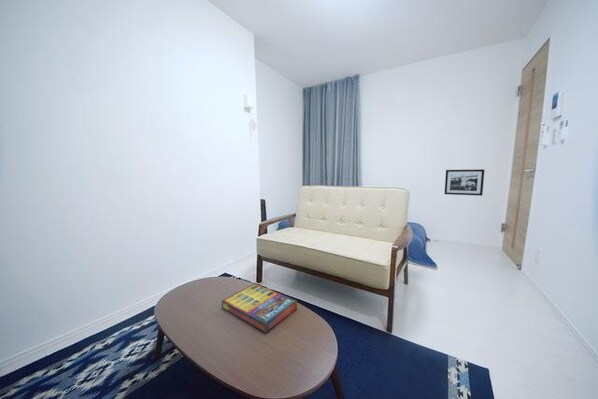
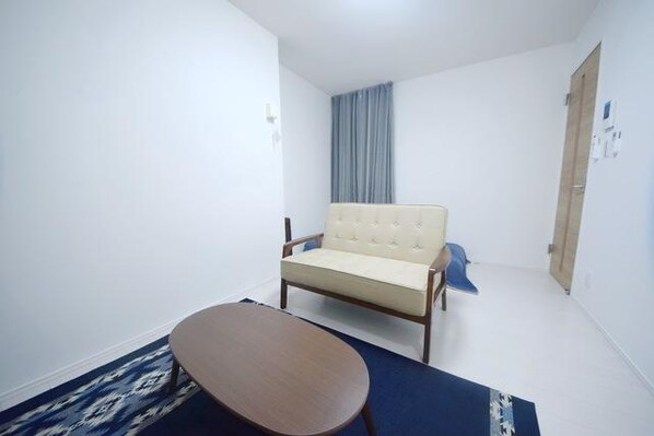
- game compilation box [221,283,298,334]
- picture frame [443,168,486,197]
